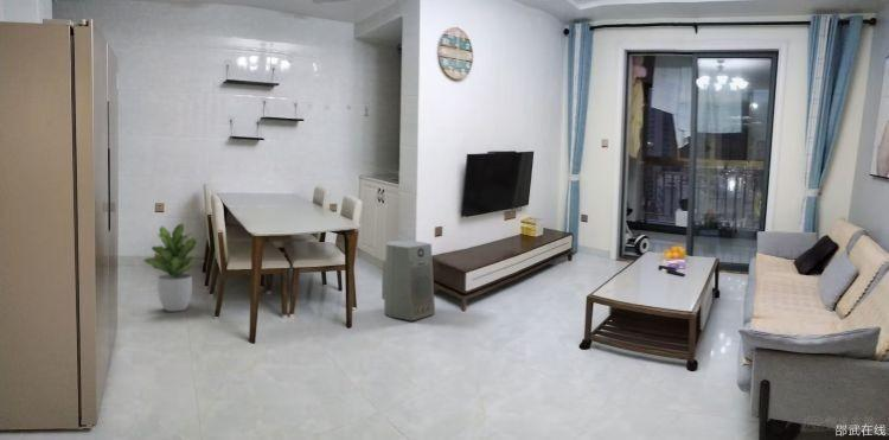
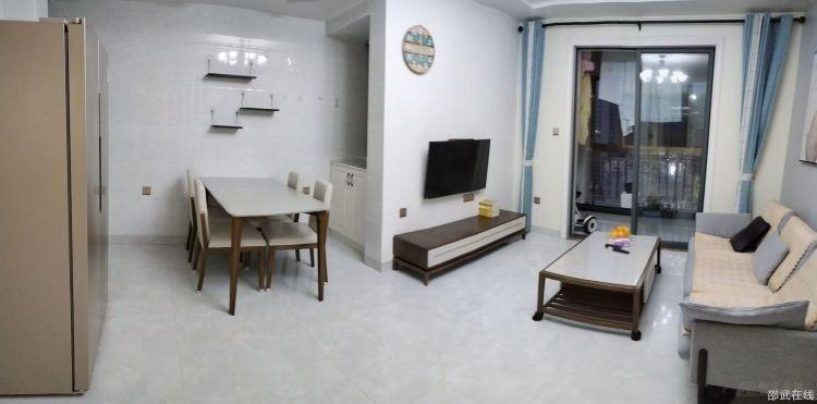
- fan [380,240,436,321]
- potted plant [142,222,204,312]
